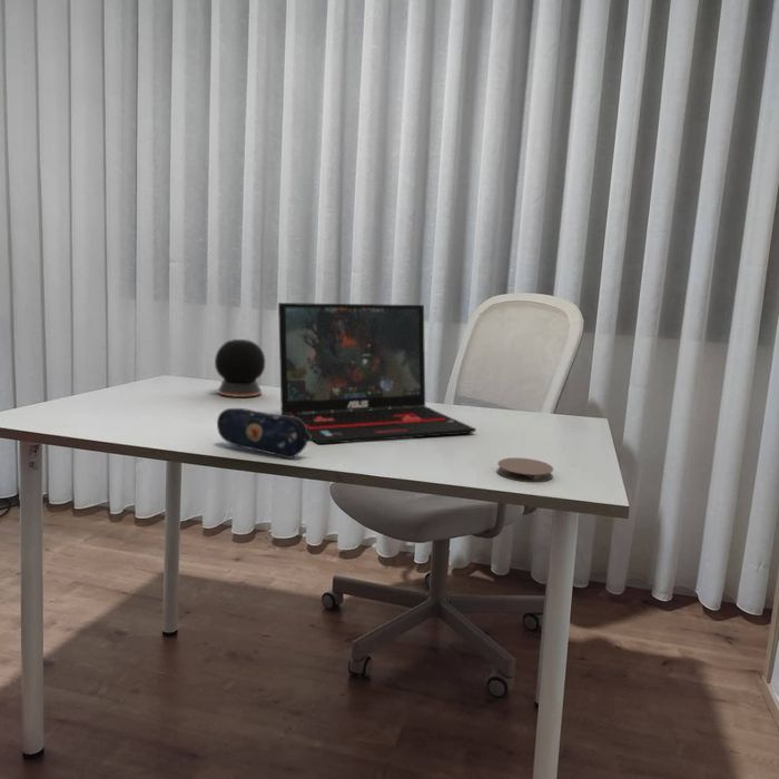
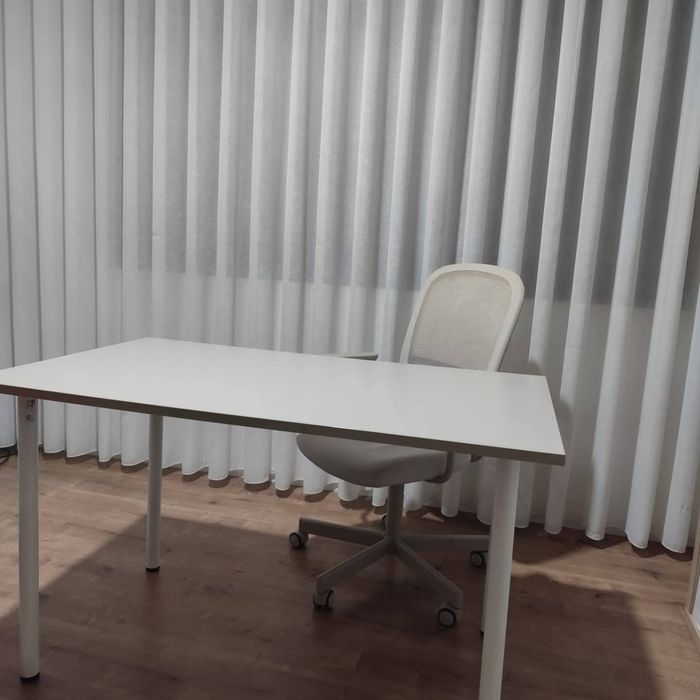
- coaster [496,456,554,483]
- pencil case [216,407,313,460]
- laptop [277,302,477,445]
- speaker [214,338,266,398]
